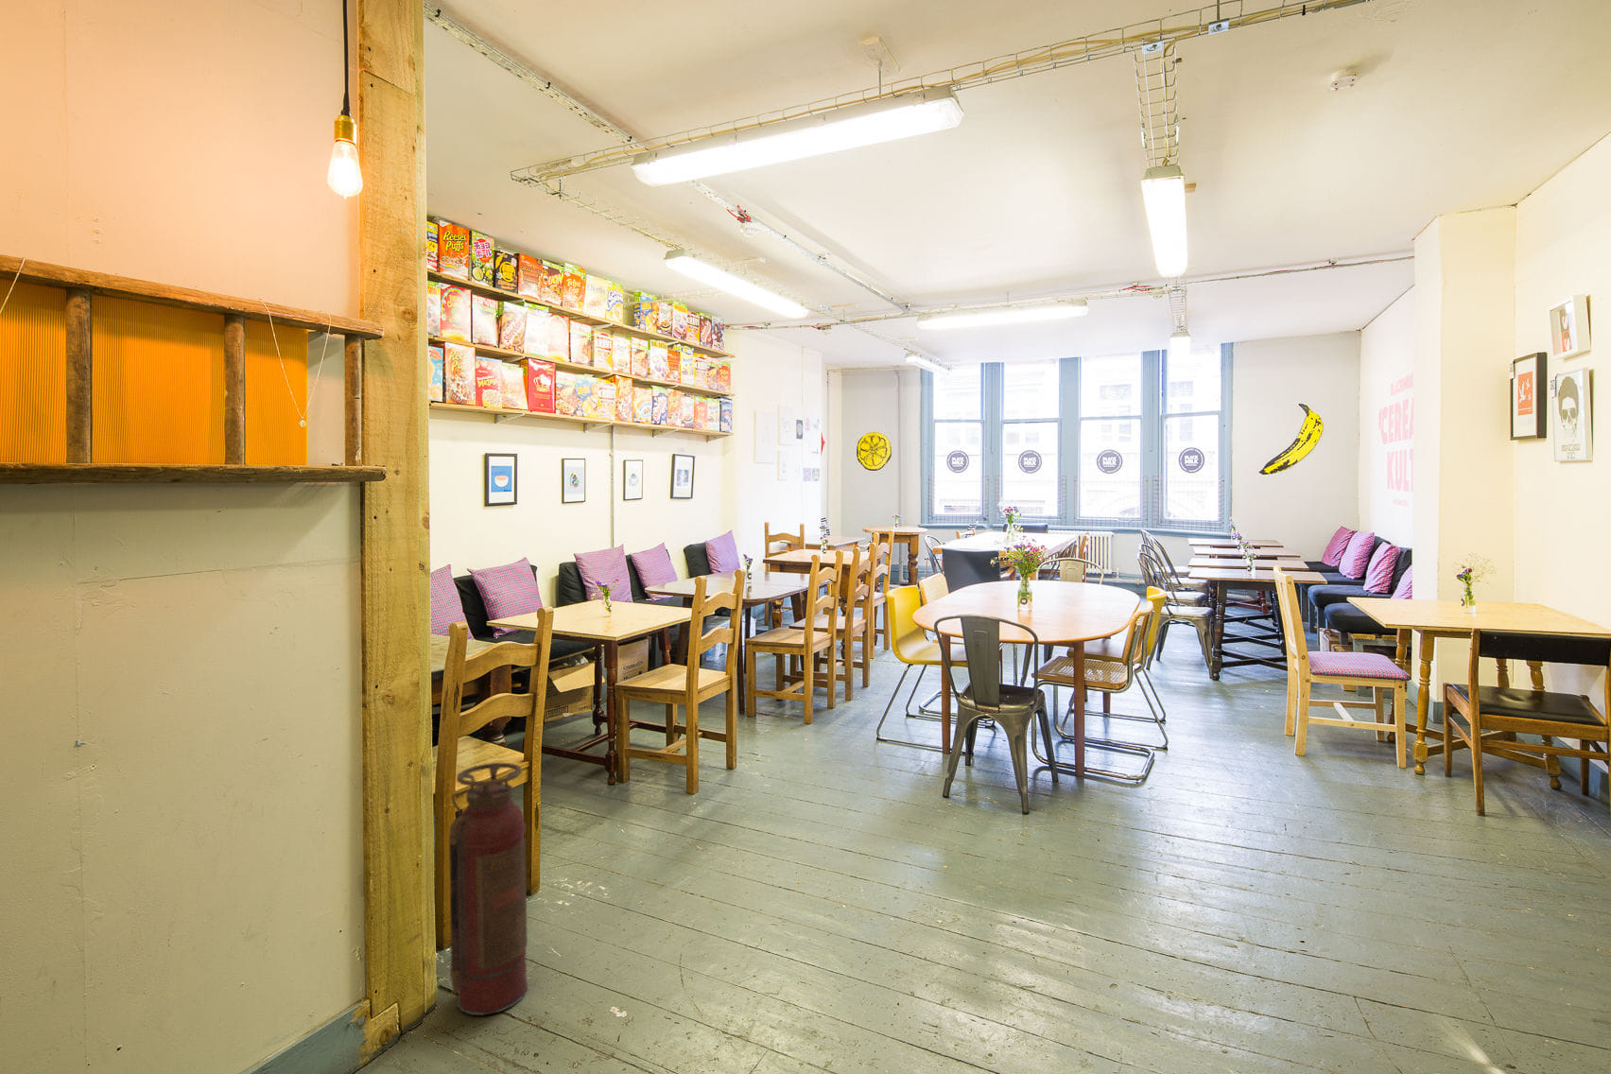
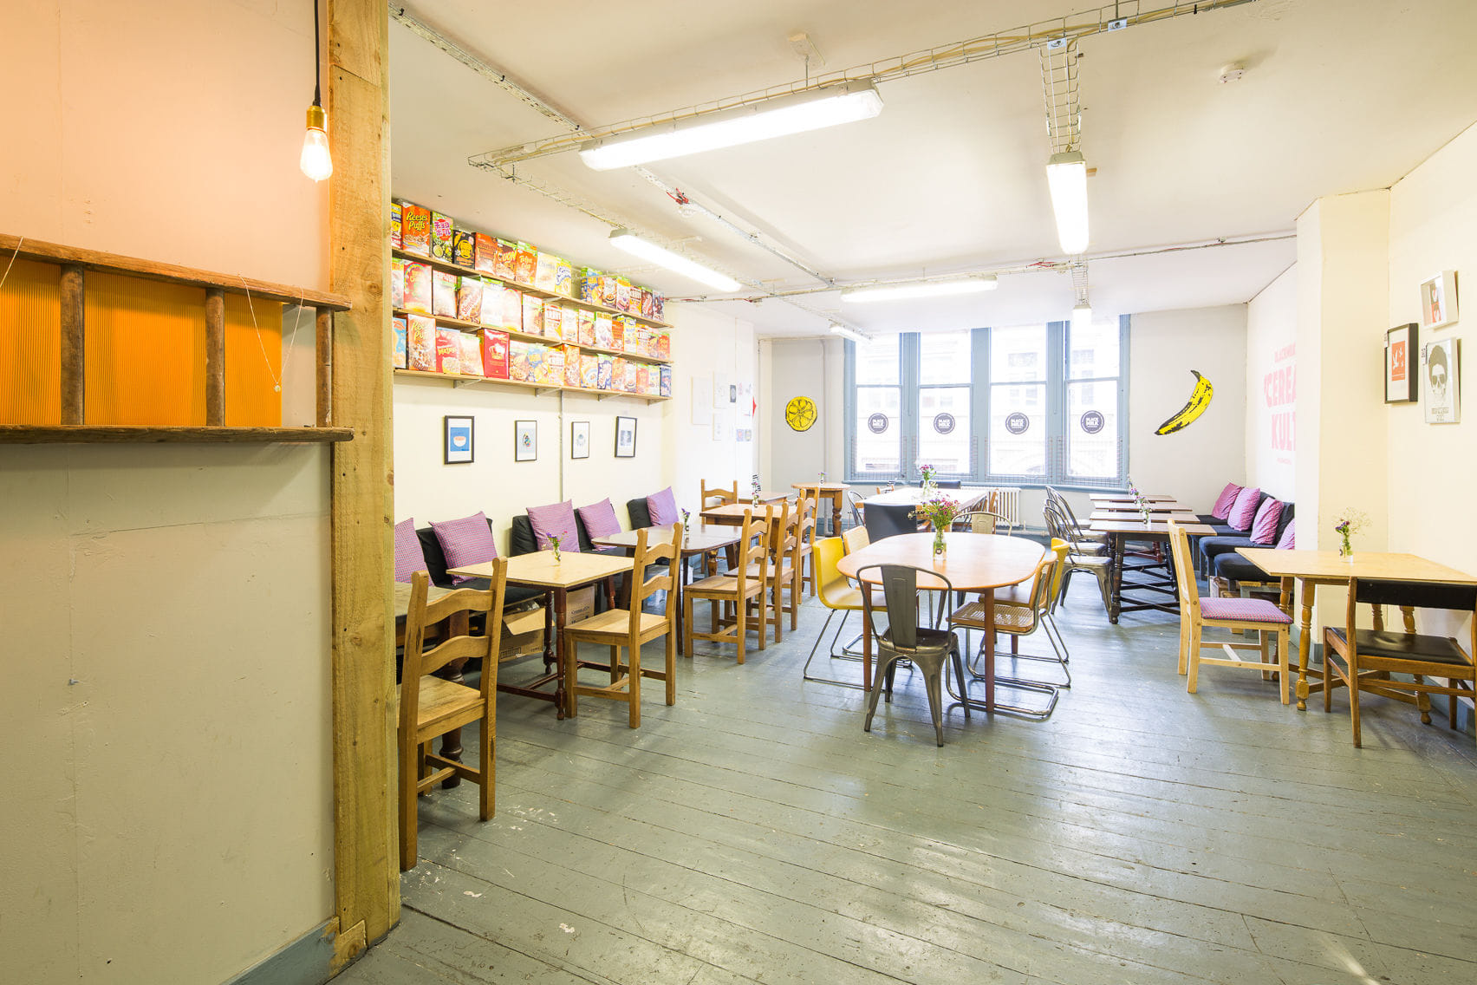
- fire extinguisher [448,762,529,1016]
